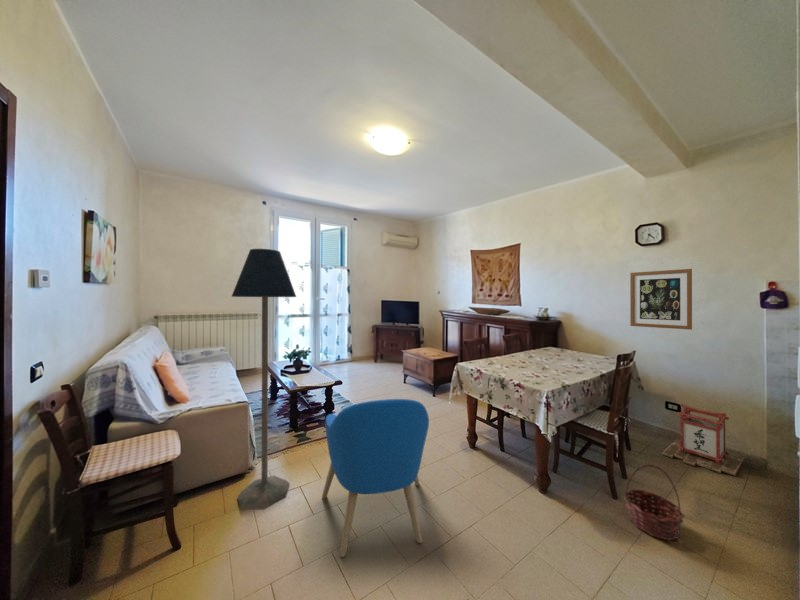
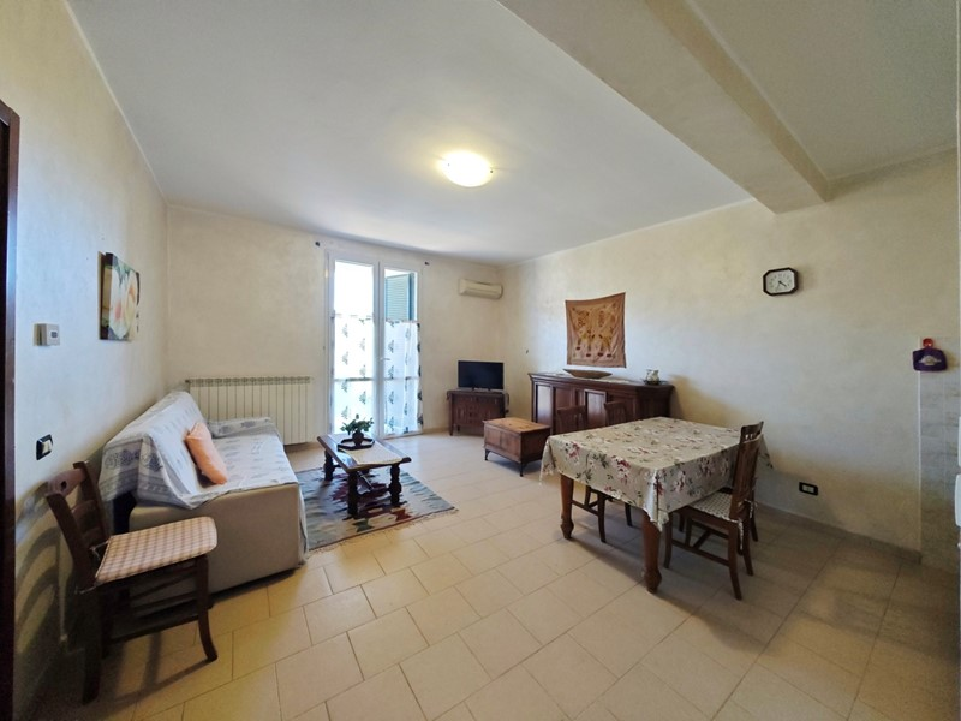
- lantern [661,402,746,477]
- floor lamp [231,248,297,511]
- basket [623,464,686,542]
- armchair [321,398,430,558]
- wall art [629,268,693,331]
